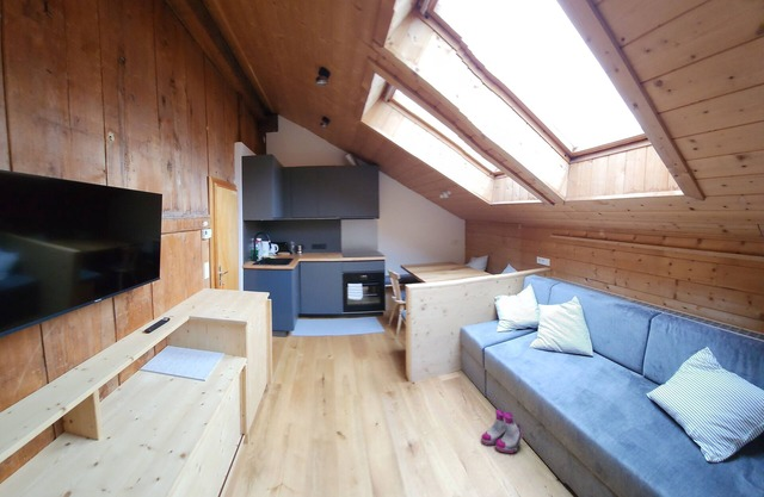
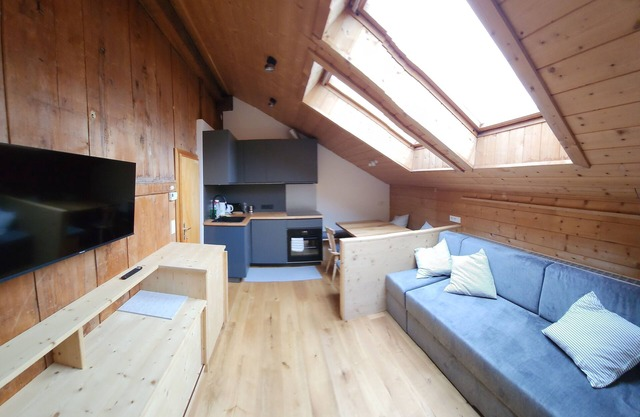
- boots [480,409,523,454]
